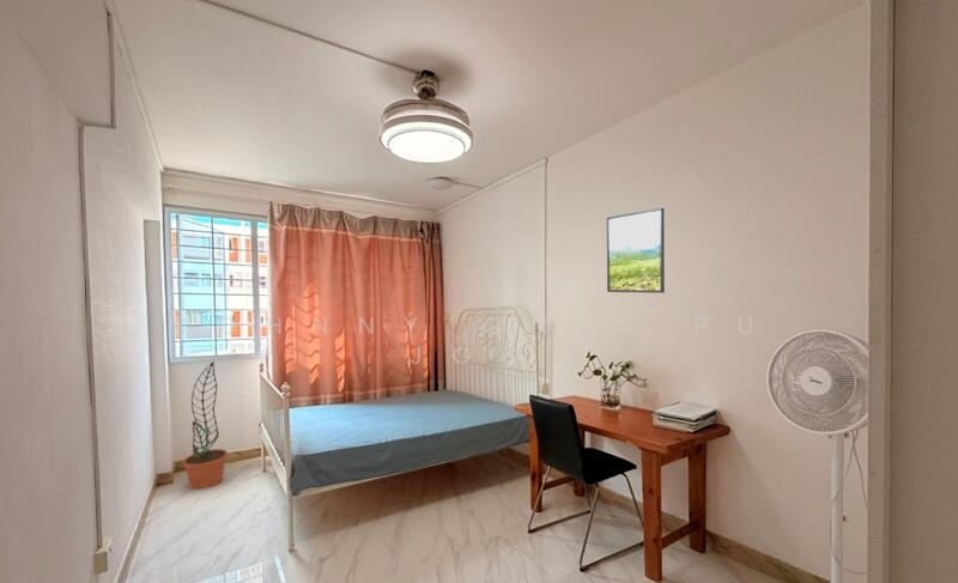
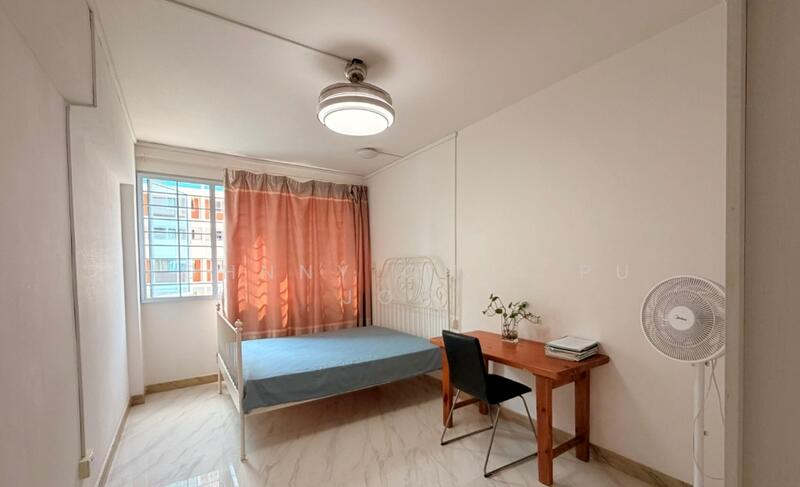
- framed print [606,207,666,294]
- decorative plant [182,360,229,490]
